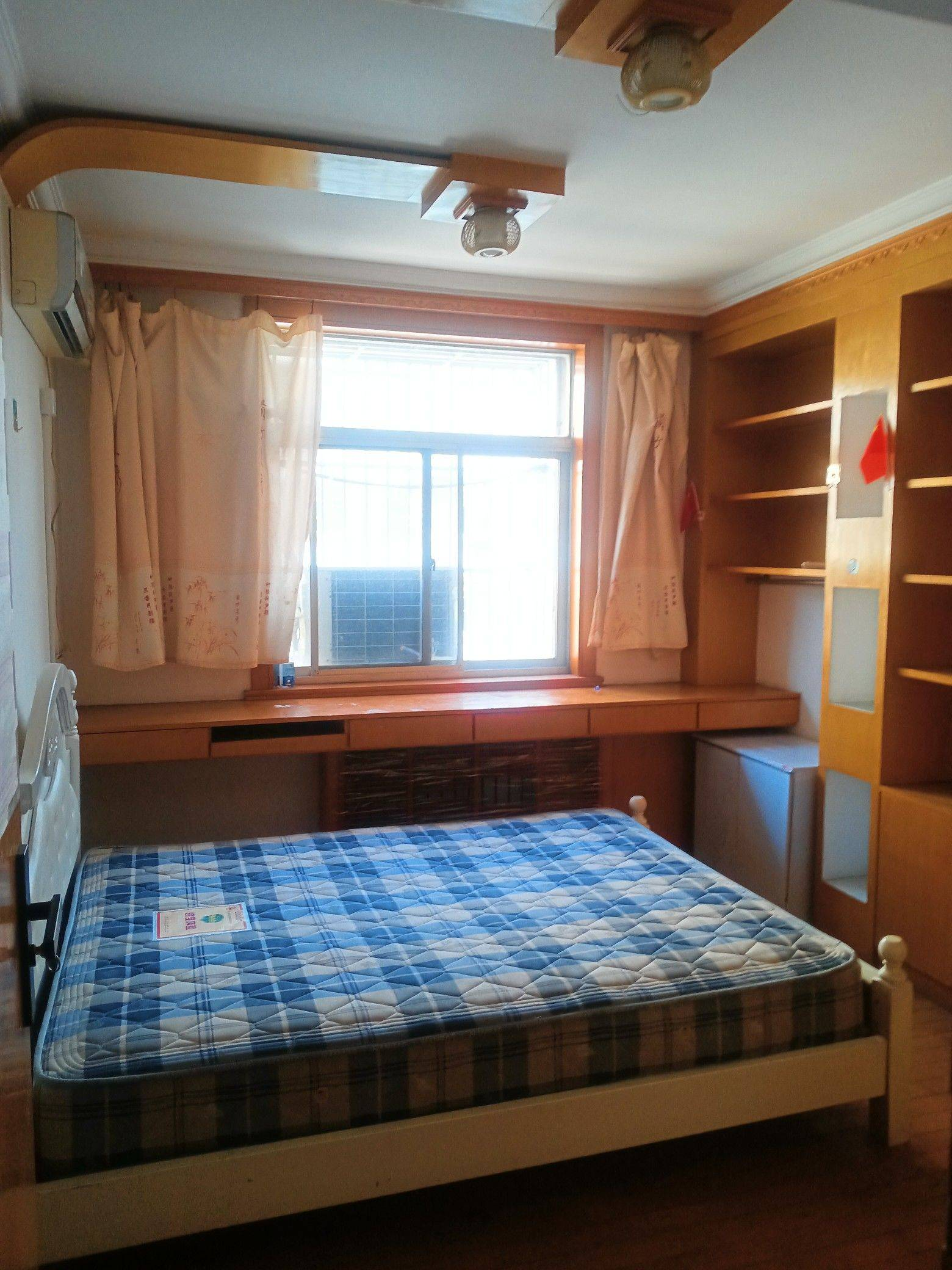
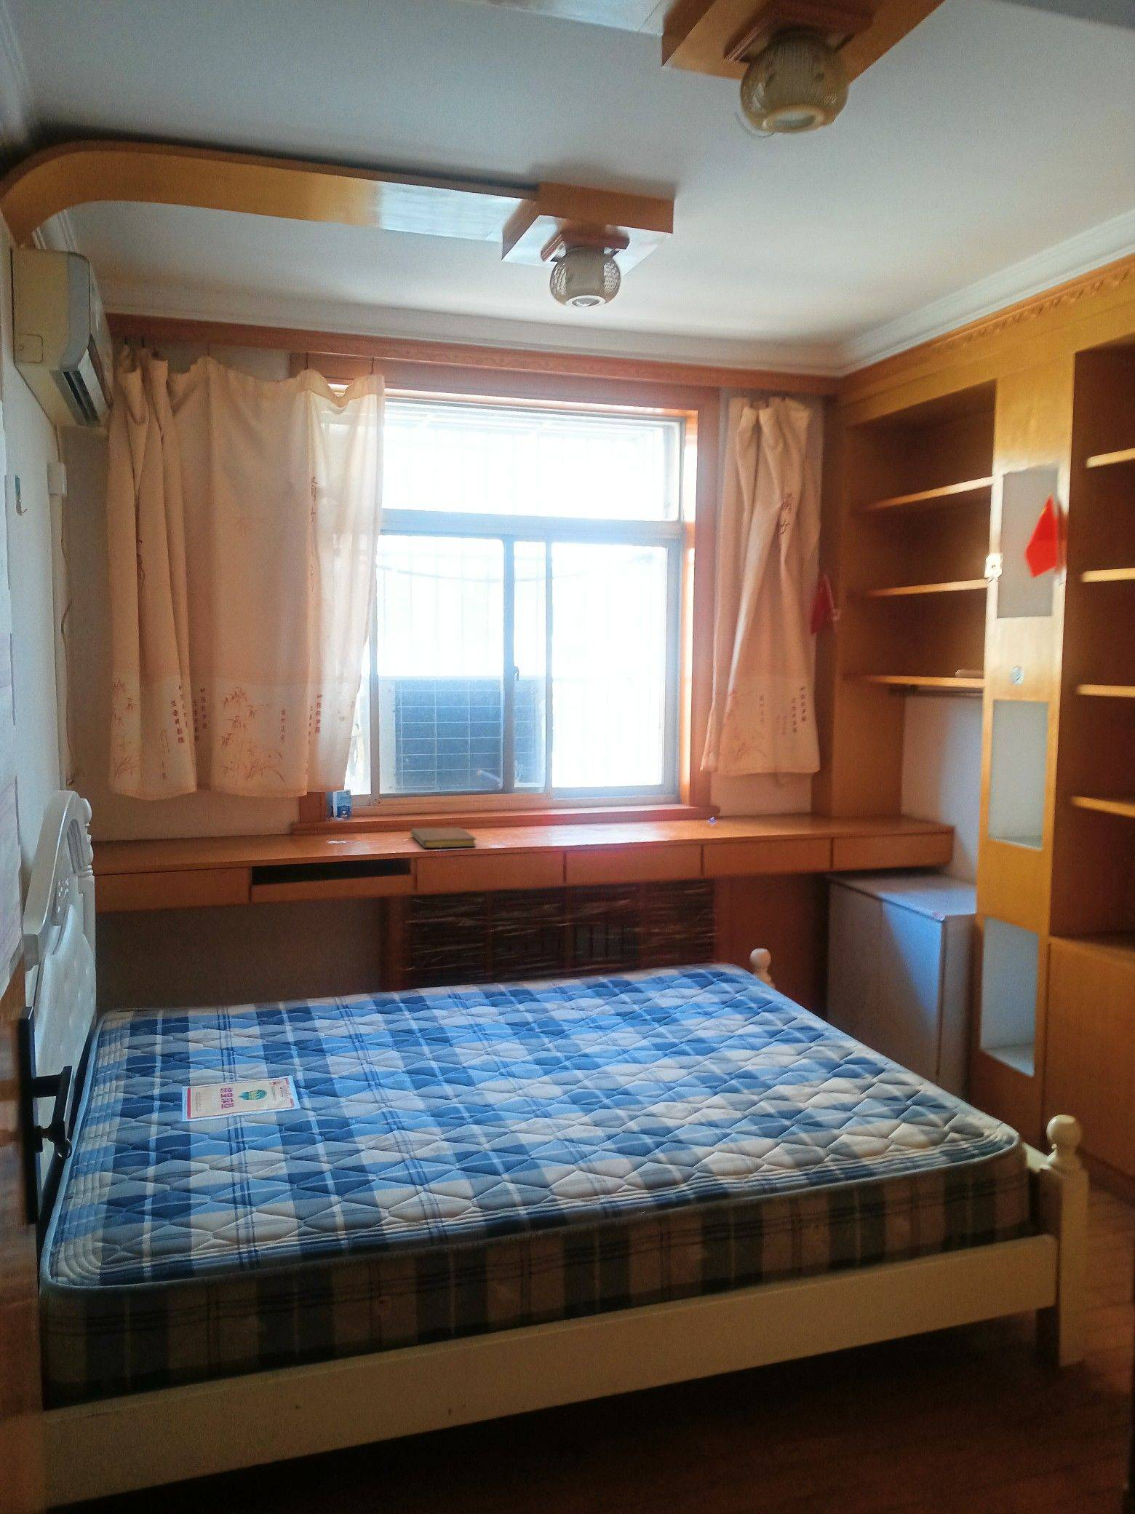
+ notebook [410,827,477,849]
